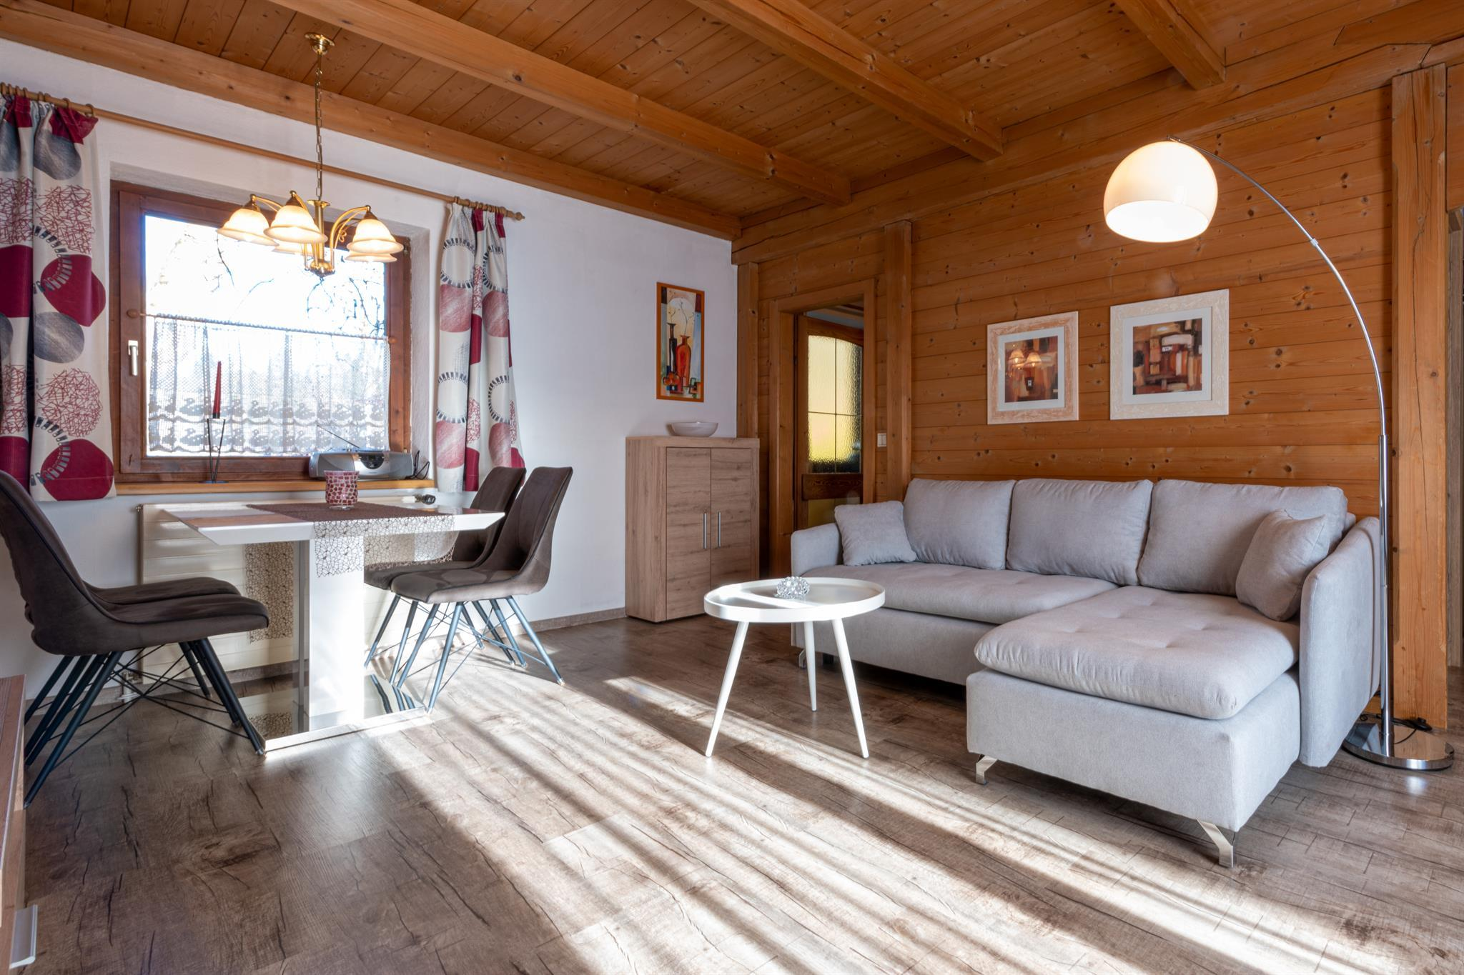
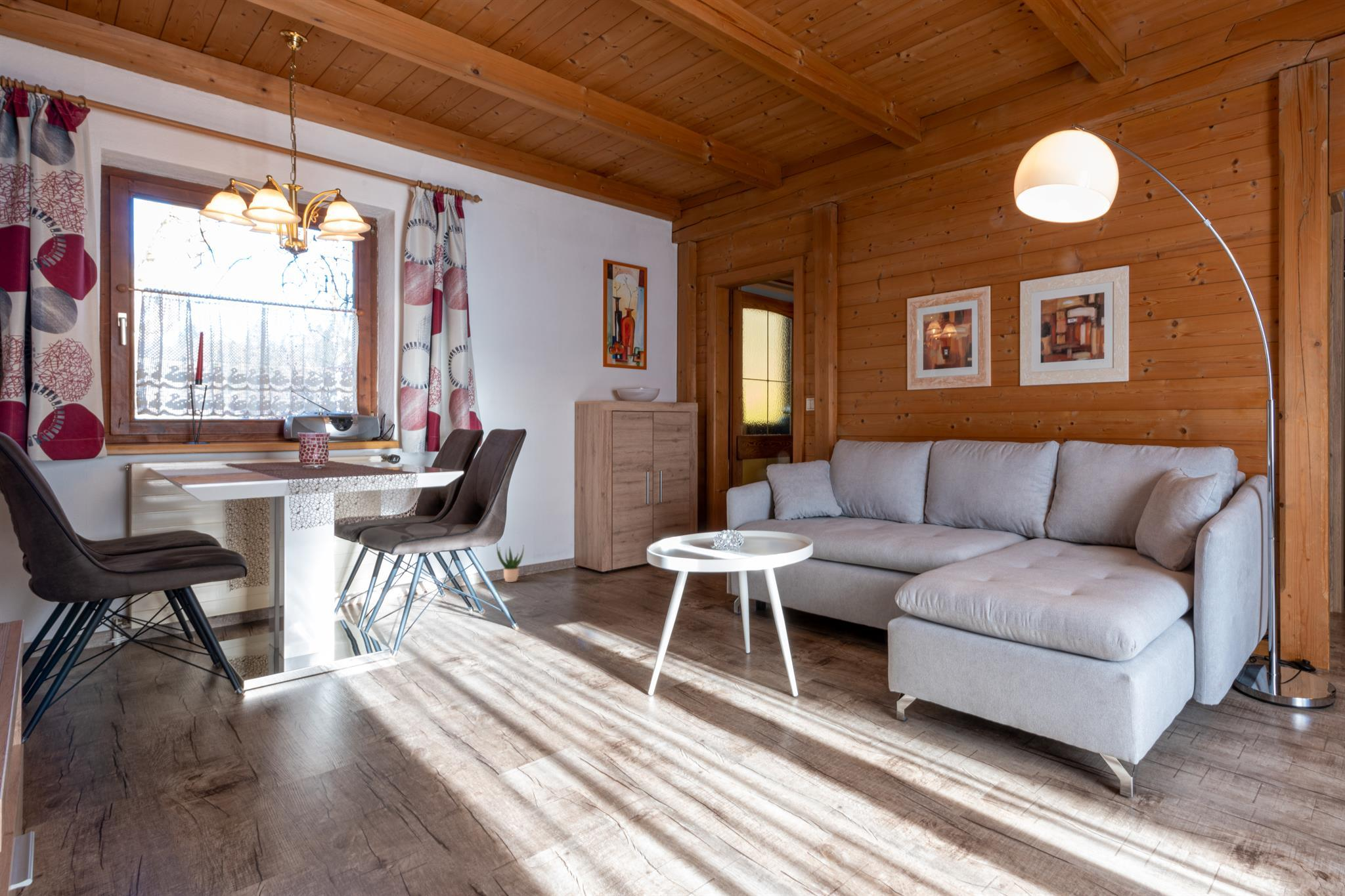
+ potted plant [496,544,525,583]
